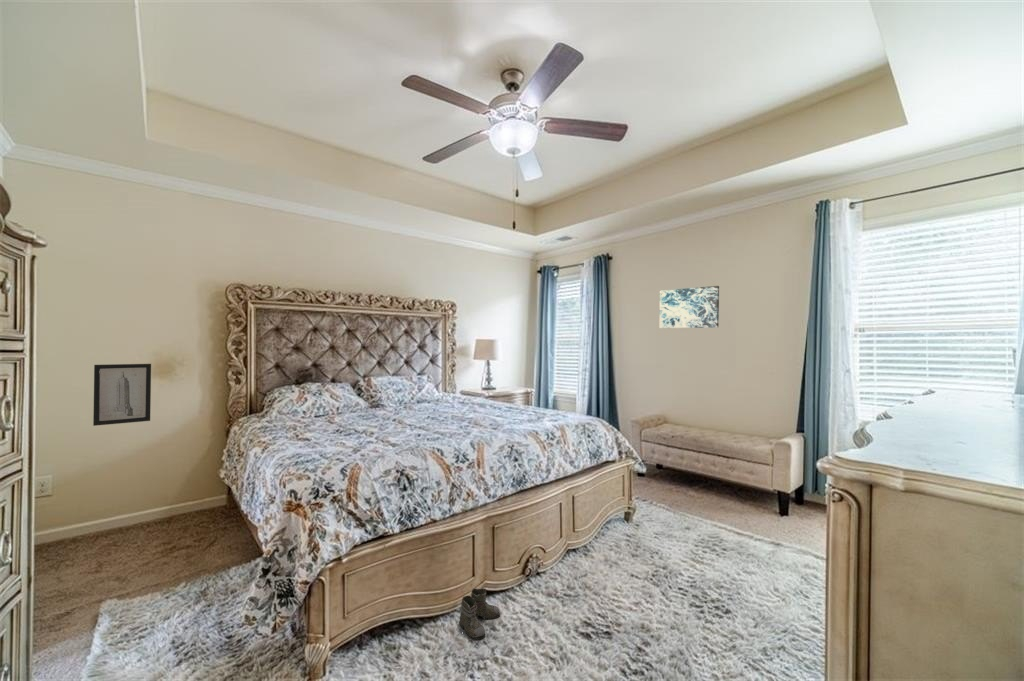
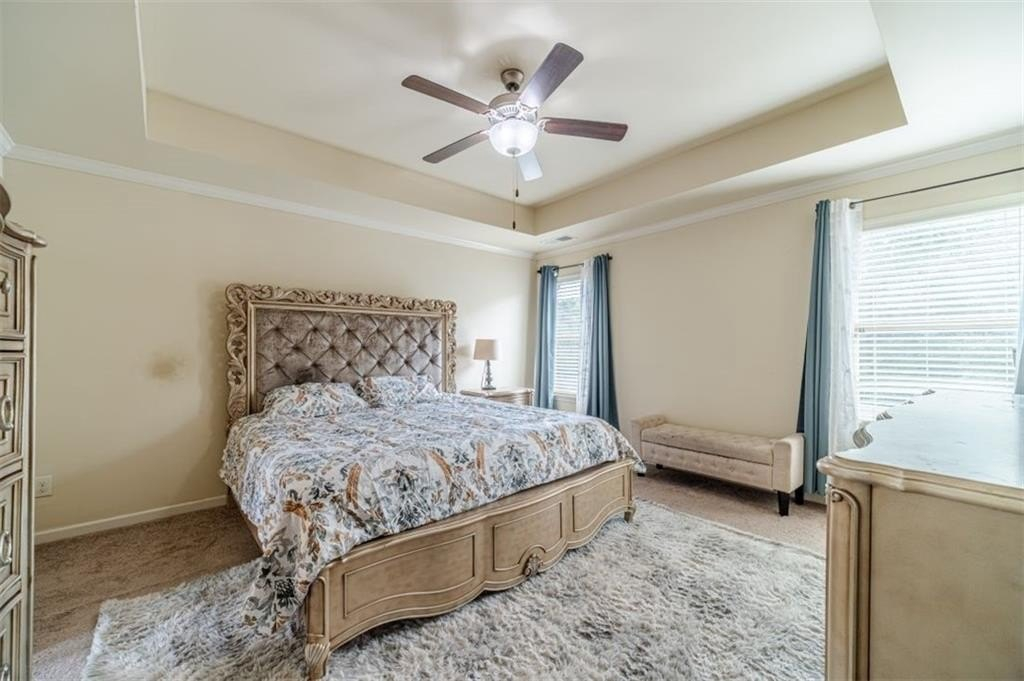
- boots [457,588,501,640]
- wall art [658,285,720,329]
- wall art [92,363,152,427]
